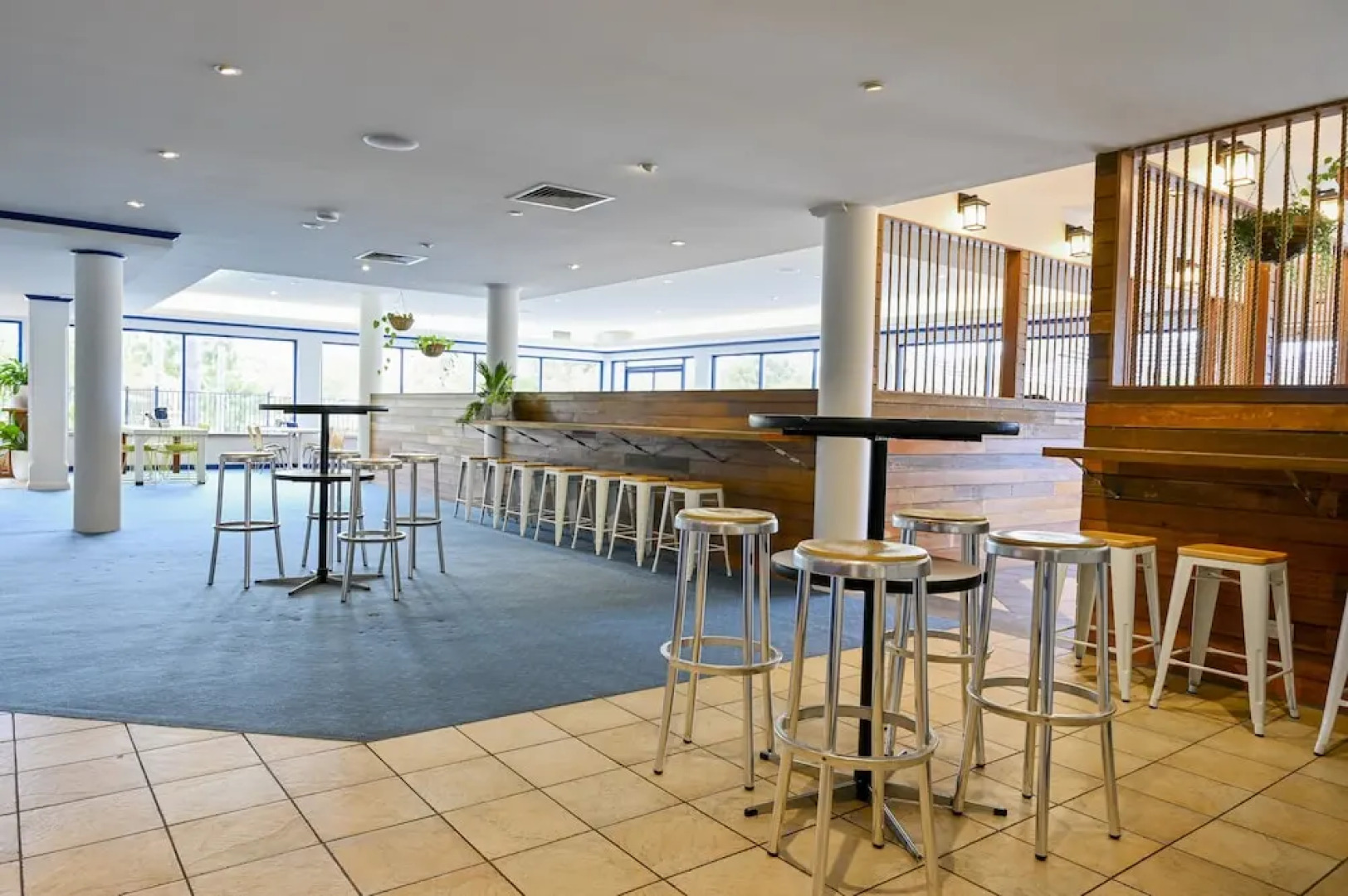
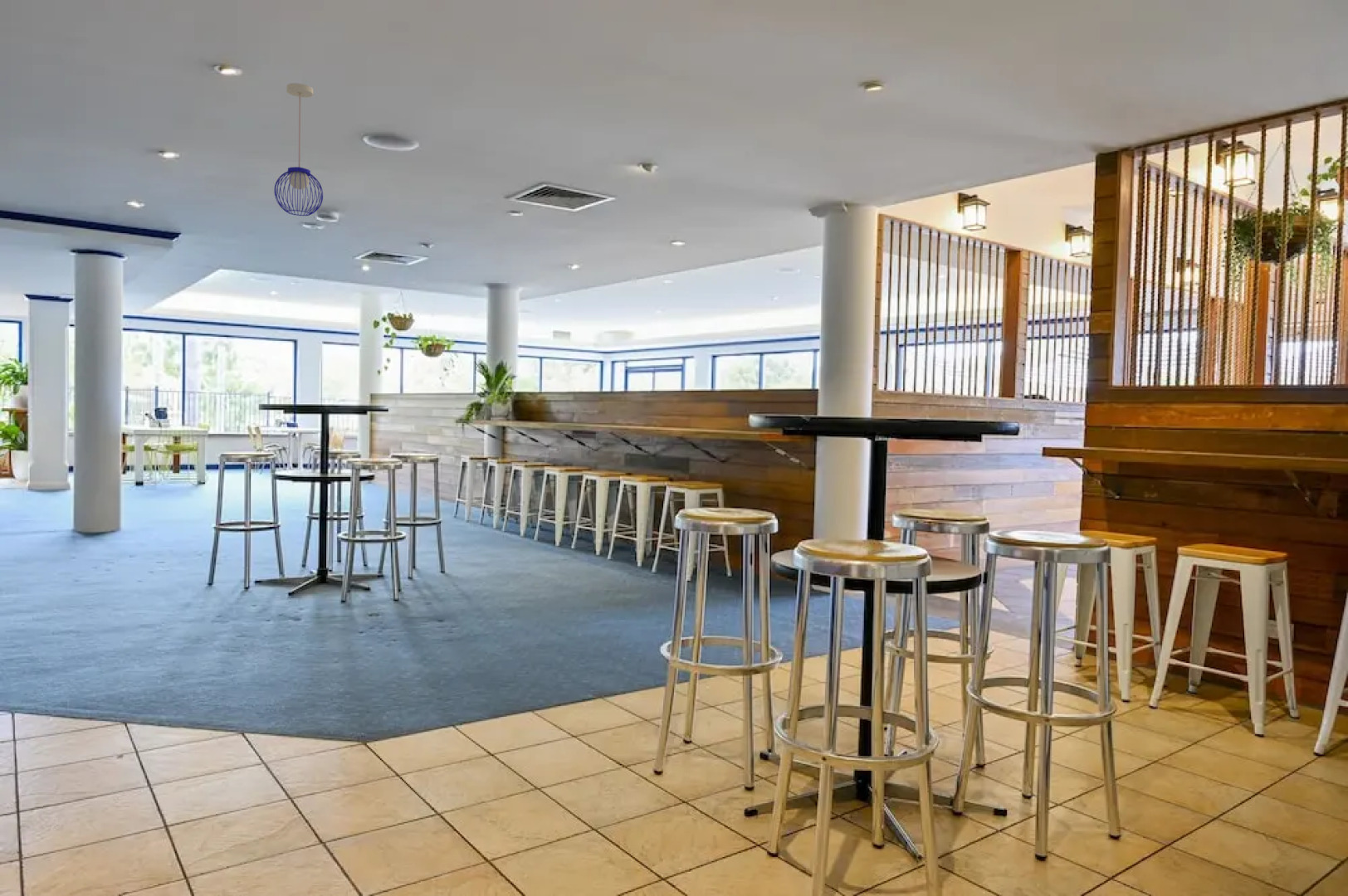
+ pendant light [273,82,324,217]
